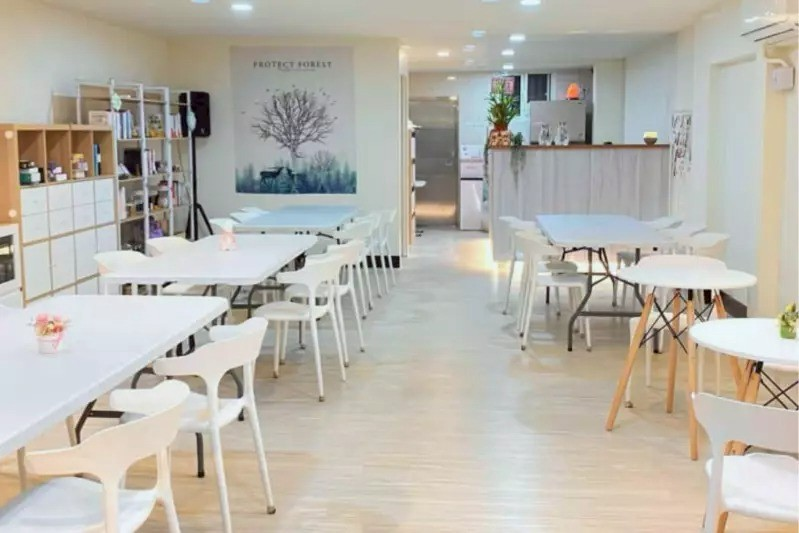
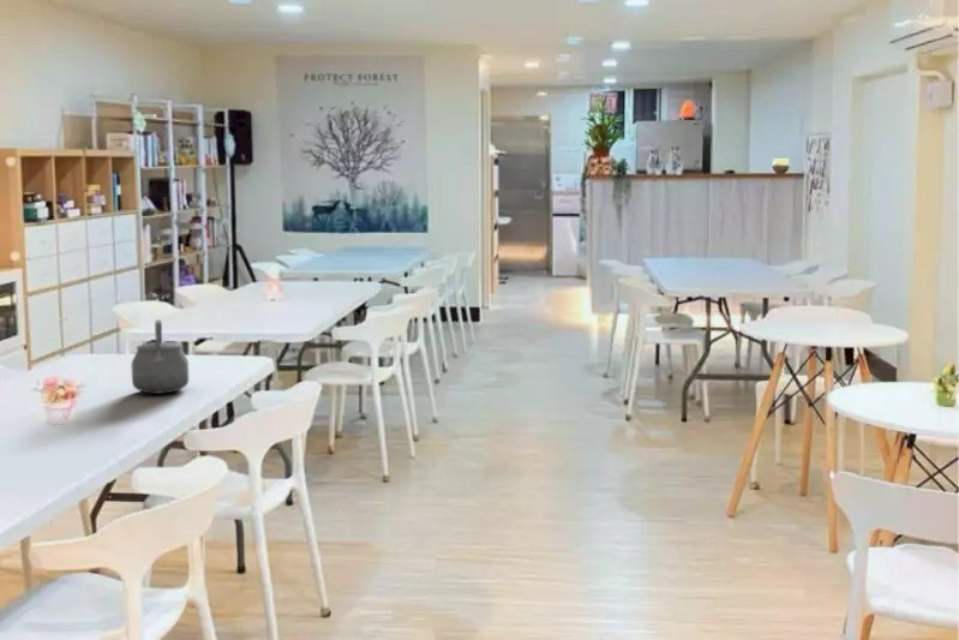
+ tea kettle [130,318,190,395]
